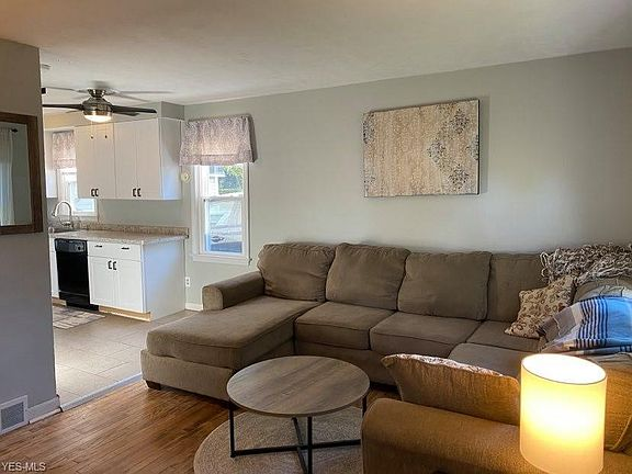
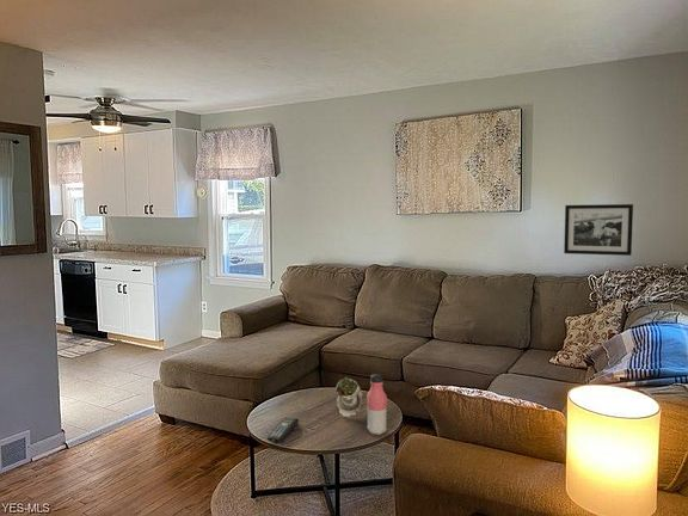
+ water bottle [366,373,388,436]
+ remote control [265,417,300,443]
+ succulent plant [334,376,363,418]
+ picture frame [563,203,634,257]
